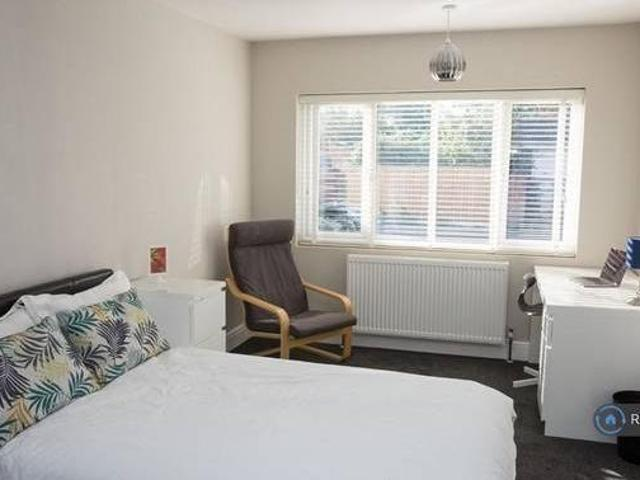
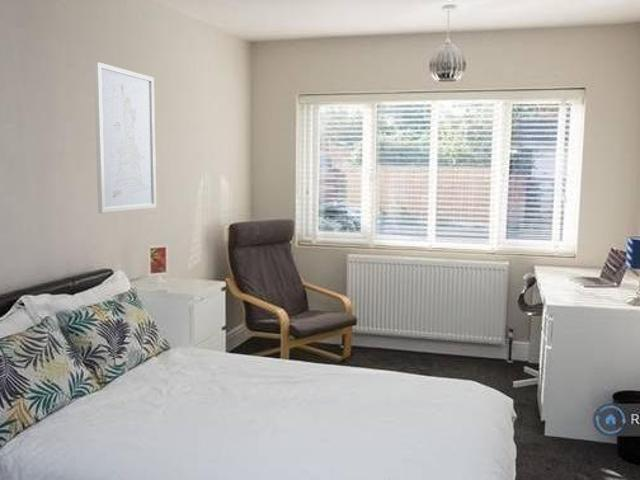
+ wall art [93,61,157,214]
